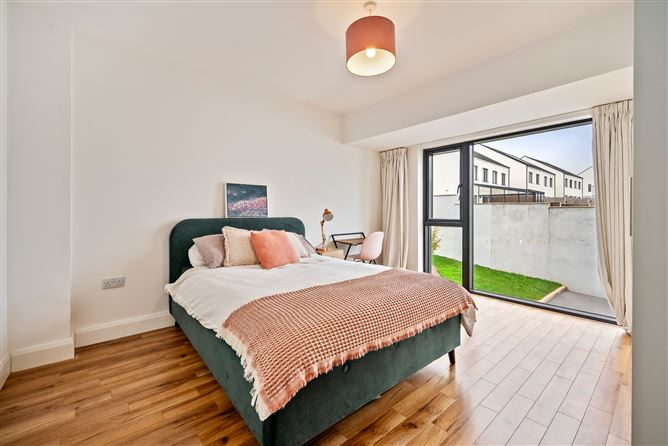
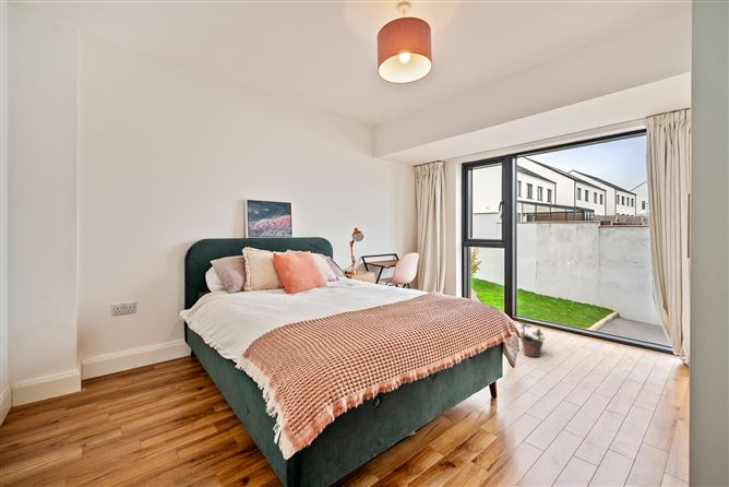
+ potted plant [516,318,547,358]
